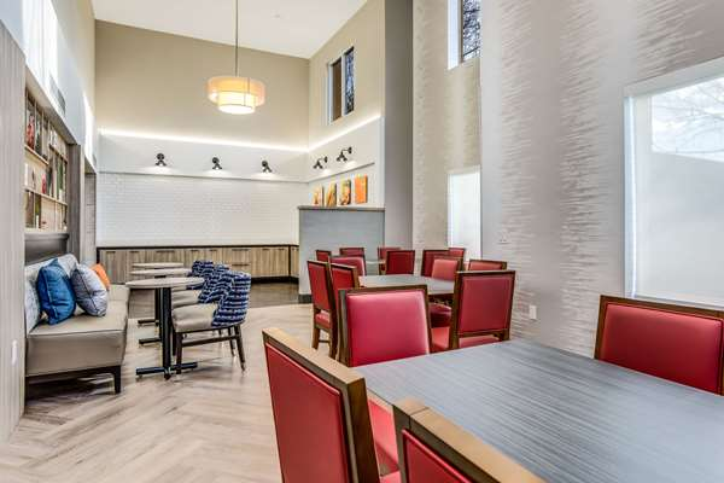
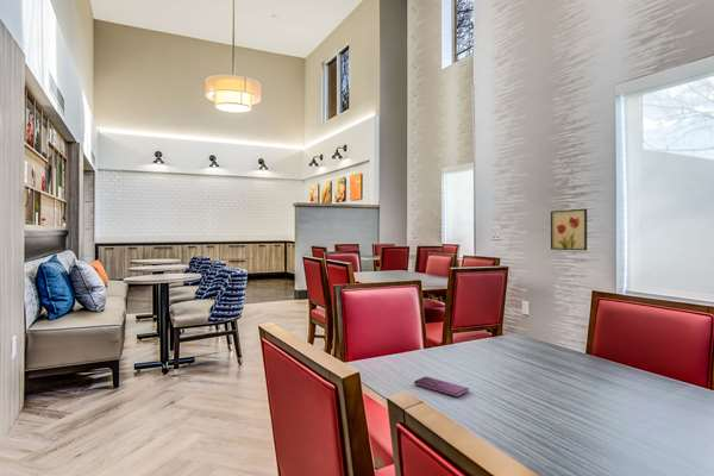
+ wall art [550,208,588,251]
+ smartphone [413,375,470,397]
